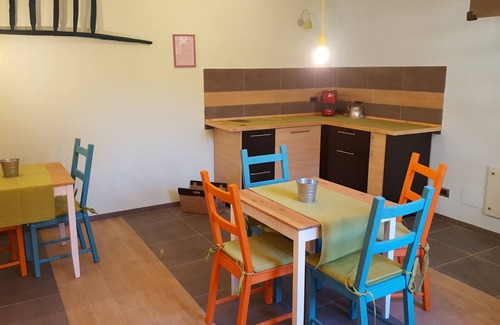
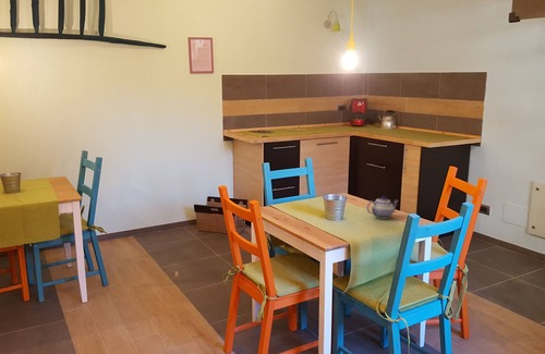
+ teapot [365,195,399,220]
